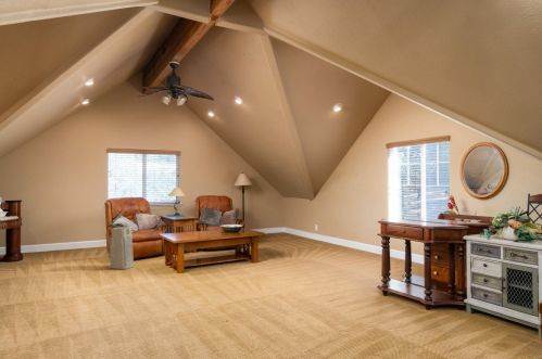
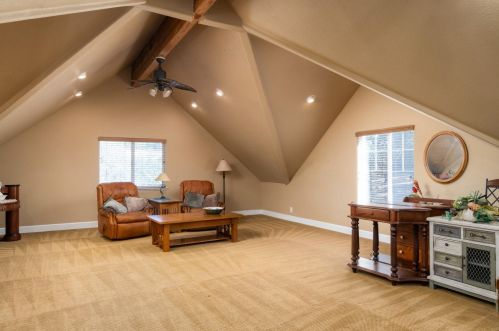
- air purifier [109,226,135,270]
